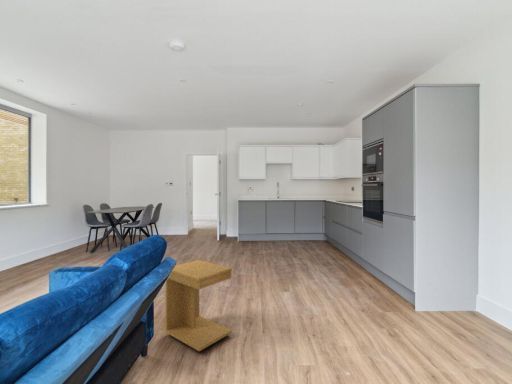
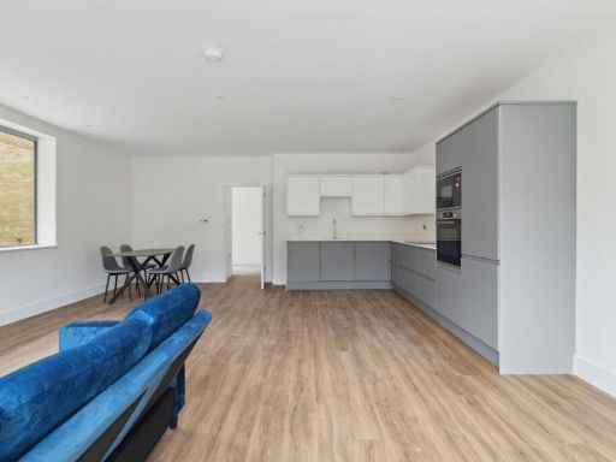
- side table [164,259,233,352]
